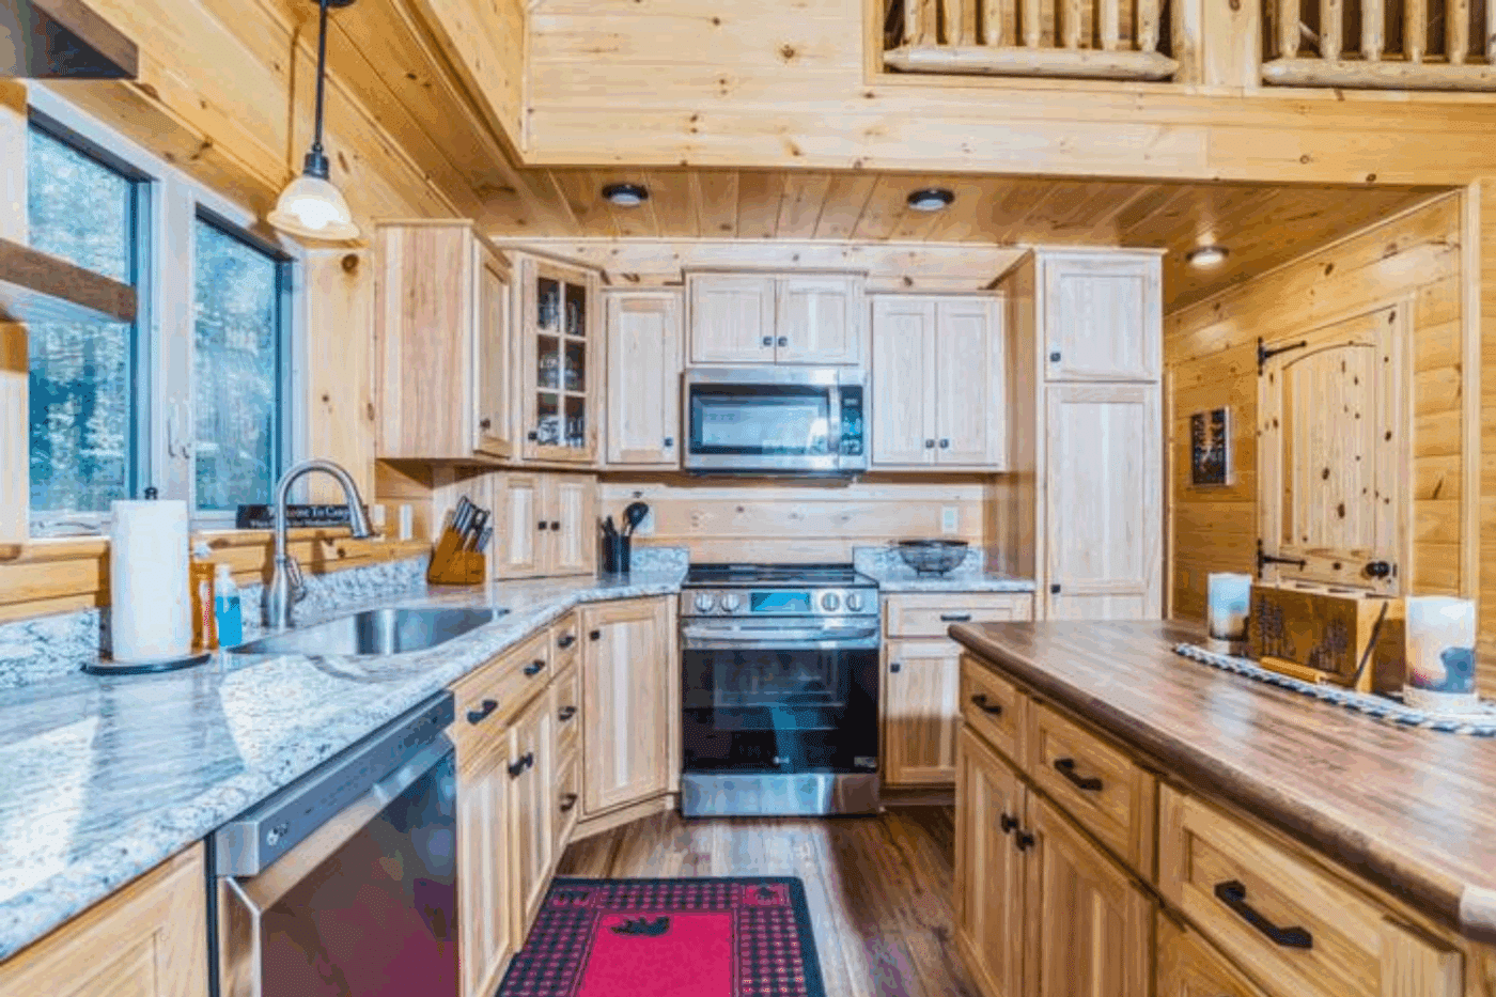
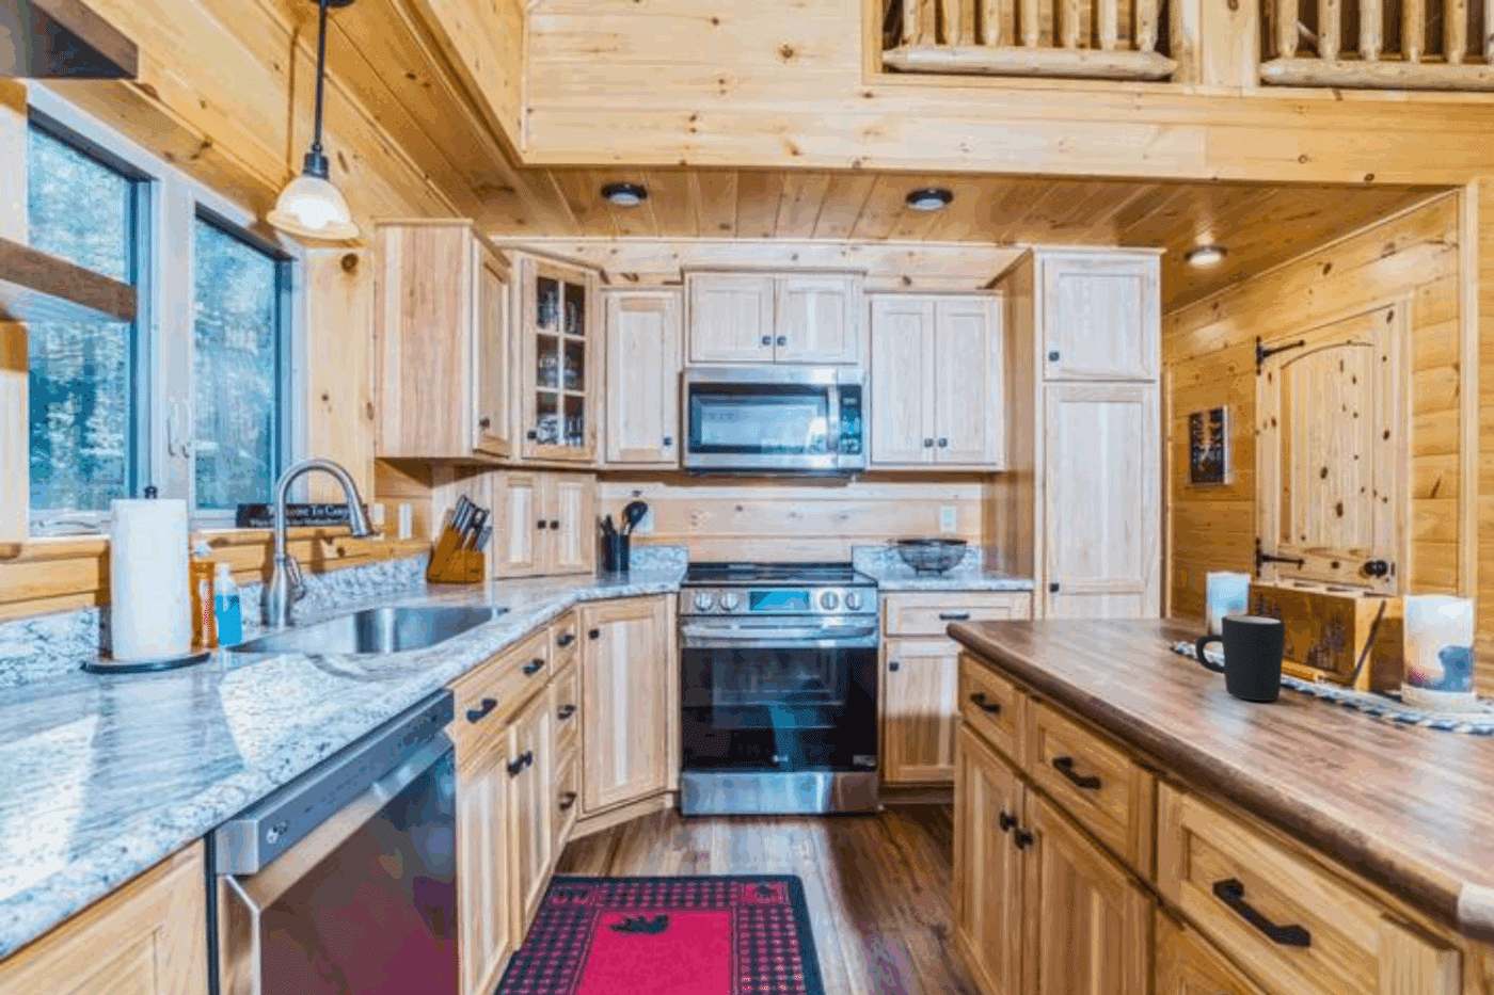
+ mug [1194,614,1286,702]
